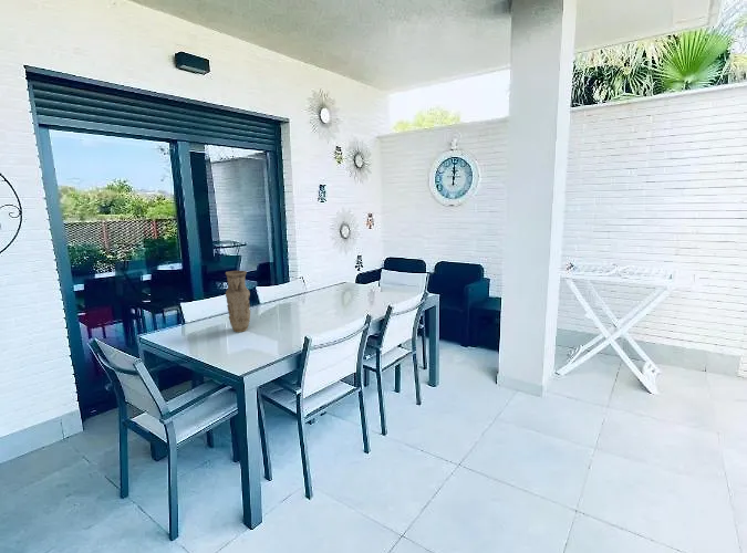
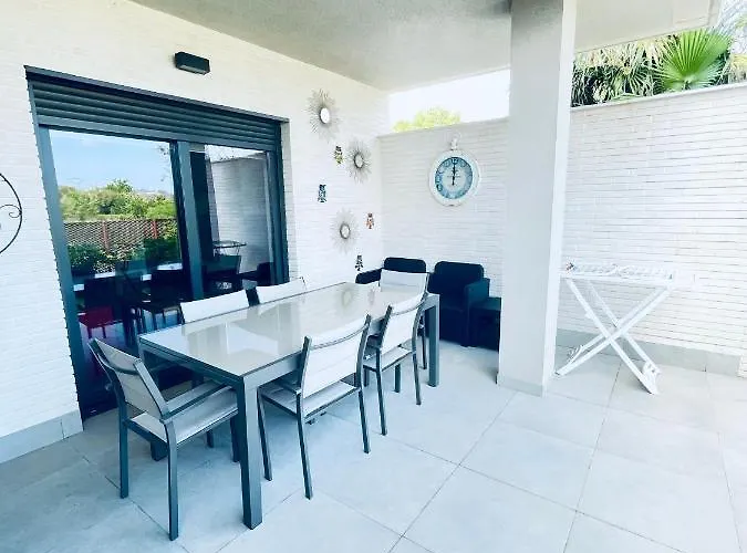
- vase [225,270,251,333]
